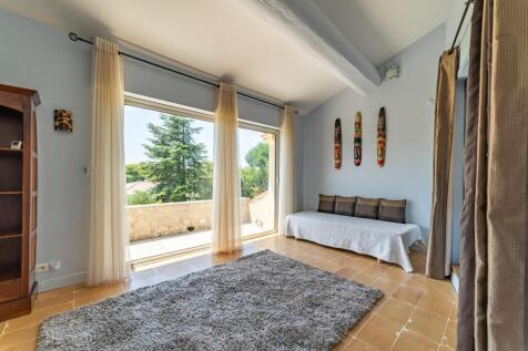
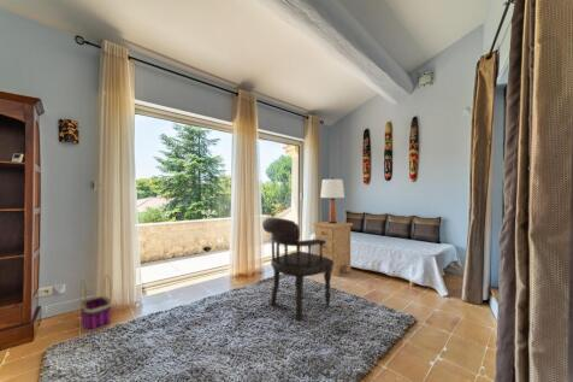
+ armchair [261,217,333,321]
+ nightstand [312,221,354,277]
+ lamp [319,176,345,224]
+ basket [79,274,112,334]
